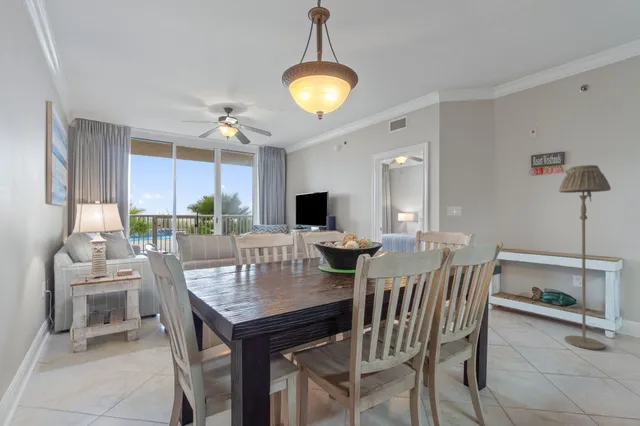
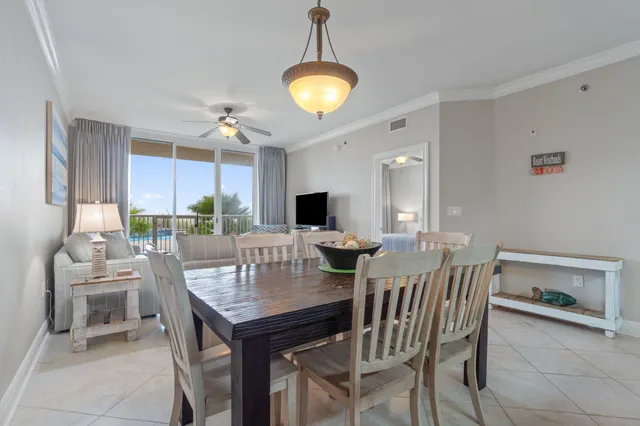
- floor lamp [558,164,612,351]
